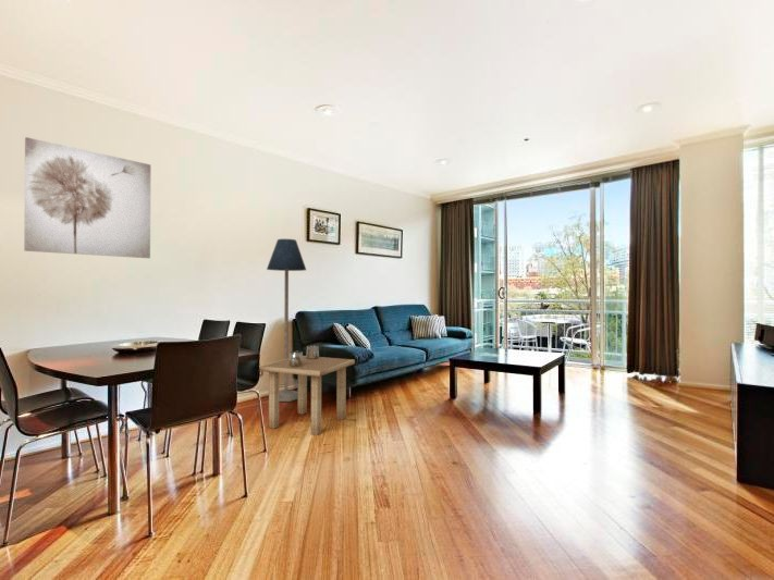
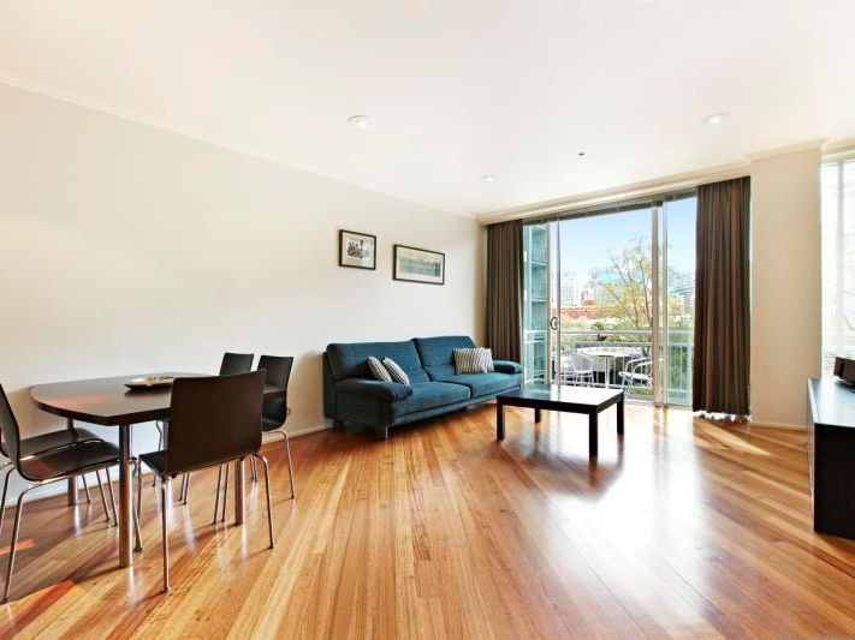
- wall art [23,136,151,259]
- floor lamp [266,238,307,403]
- side table [258,344,356,436]
